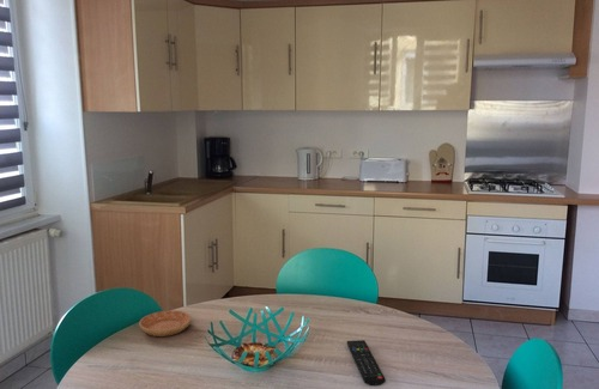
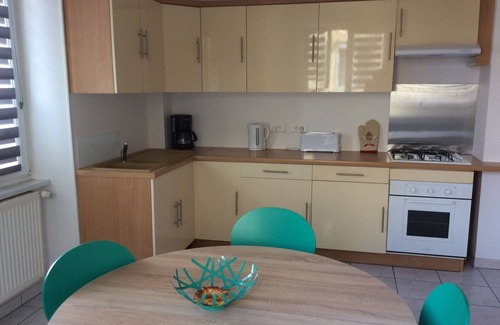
- remote control [346,339,387,387]
- saucer [138,310,193,338]
